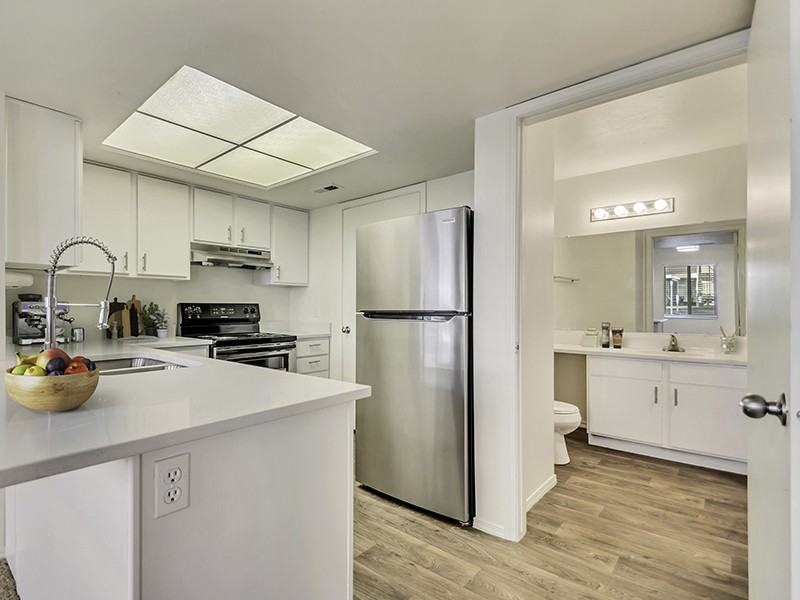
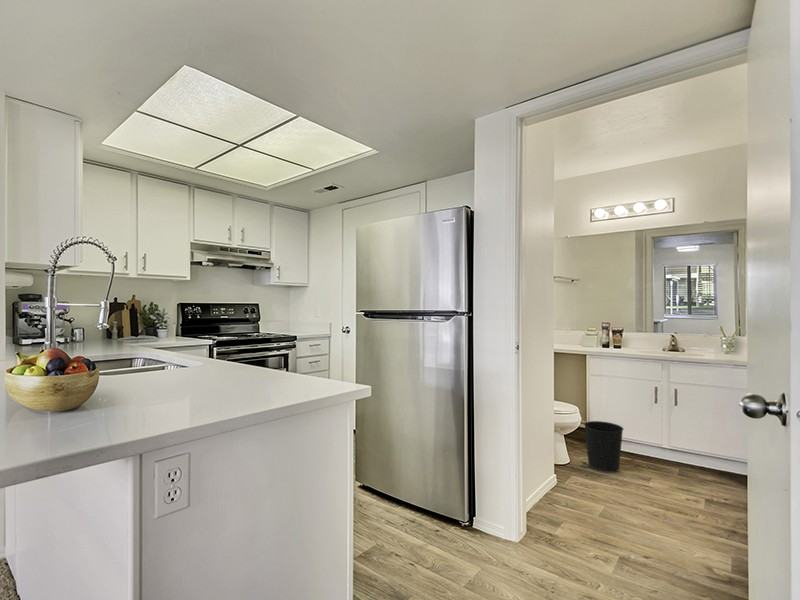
+ wastebasket [583,420,624,474]
